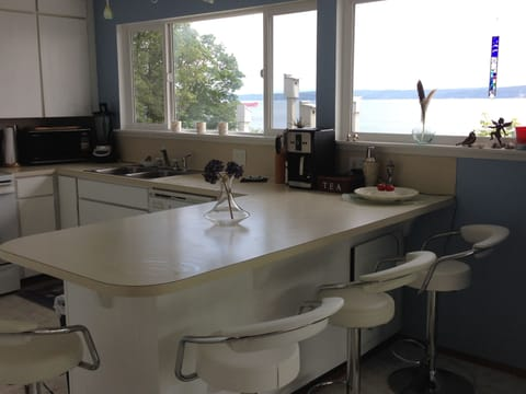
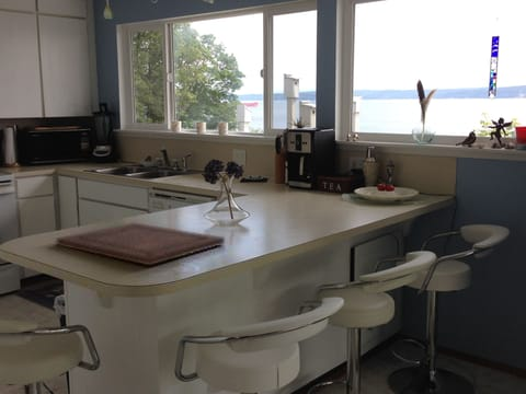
+ cutting board [55,221,226,266]
